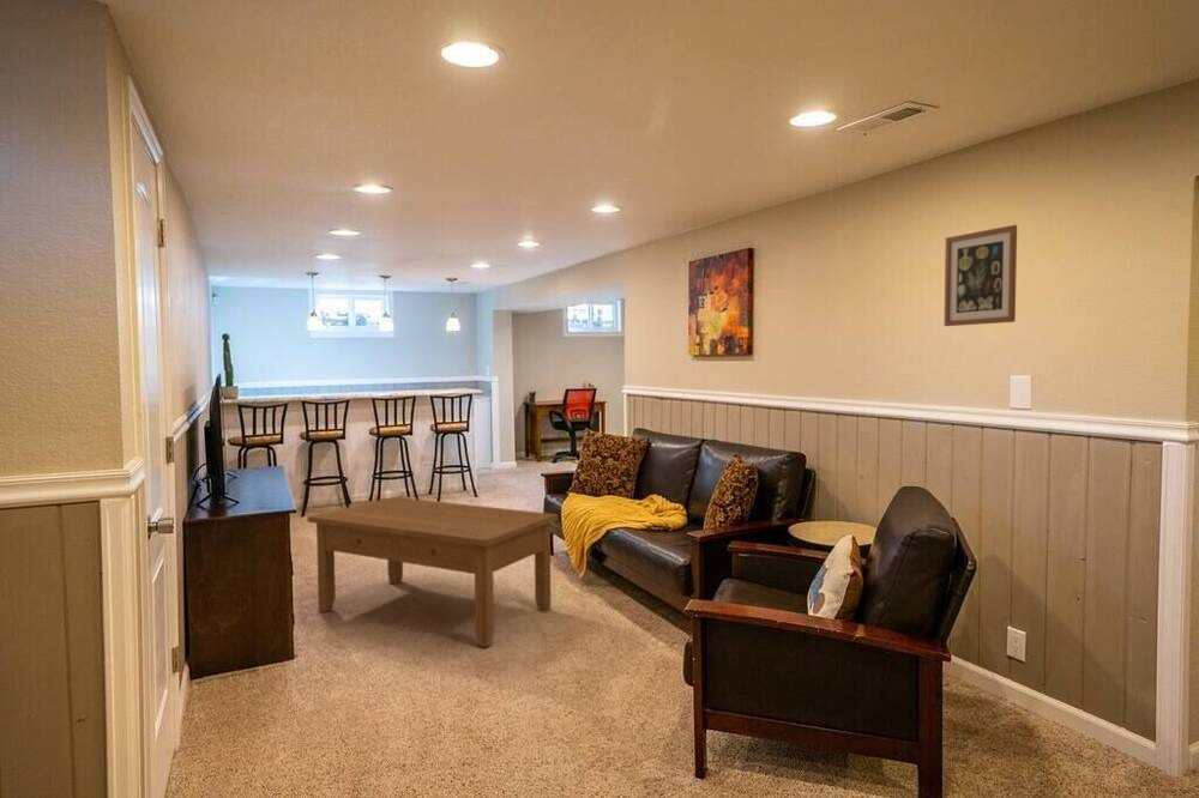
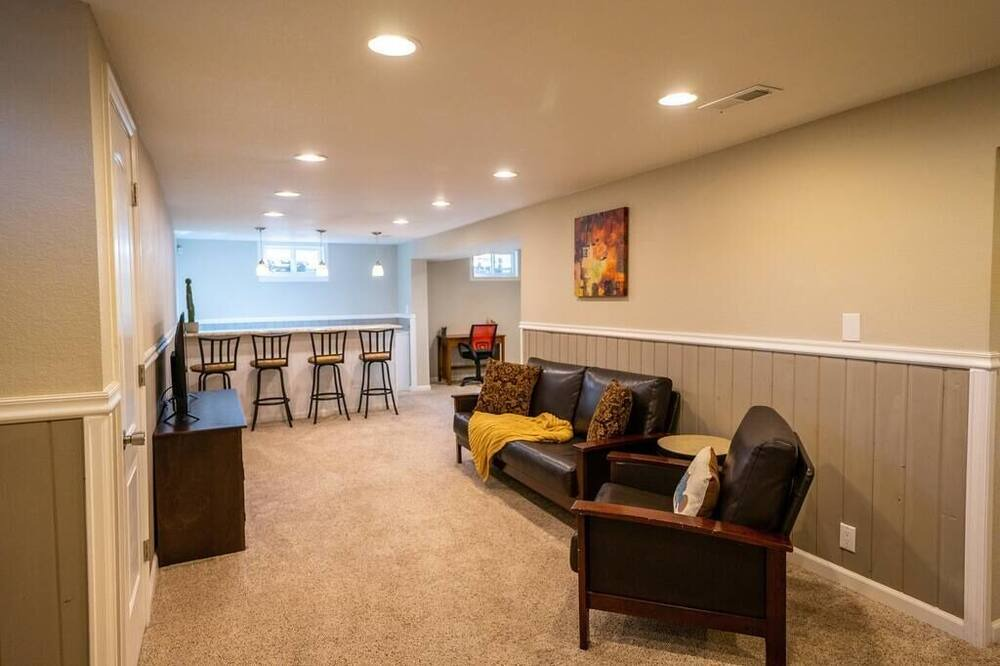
- wall art [944,224,1018,327]
- coffee table [306,496,559,648]
